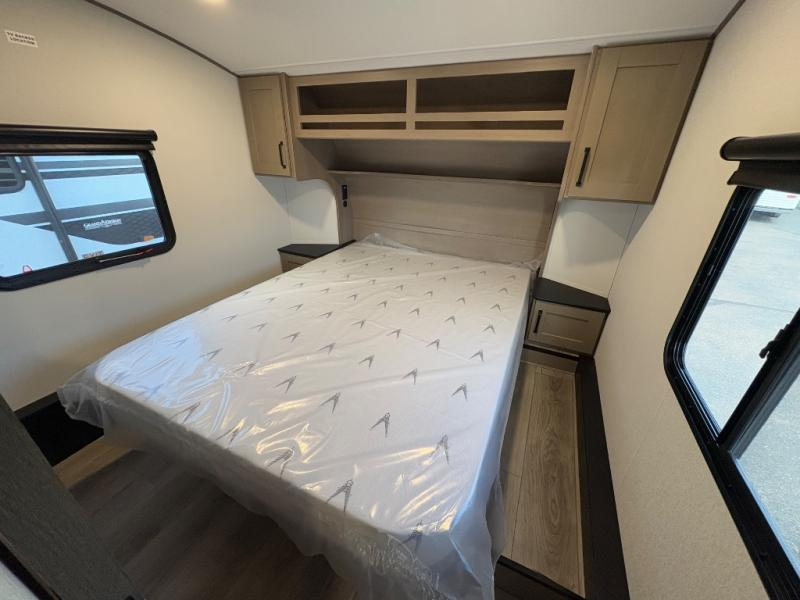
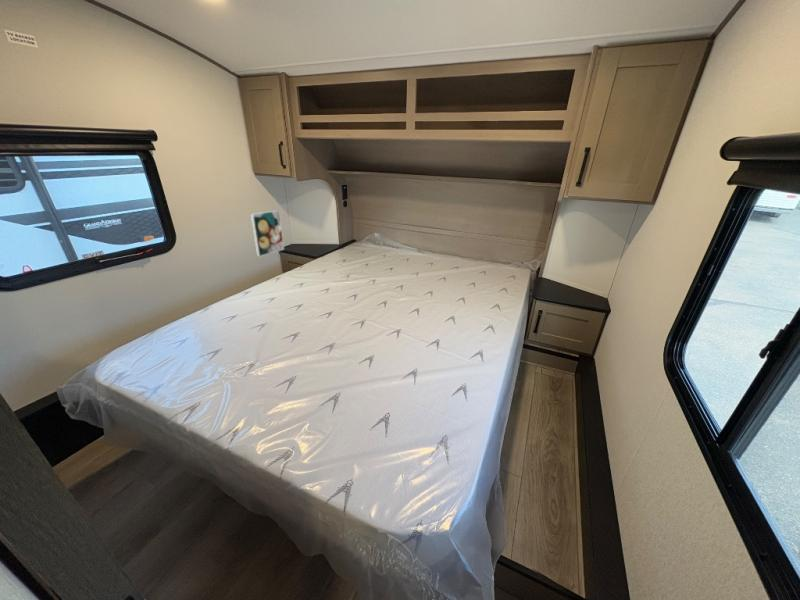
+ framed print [249,209,285,257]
